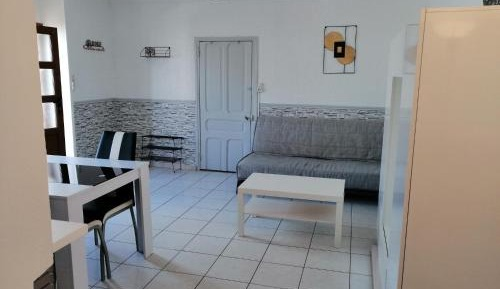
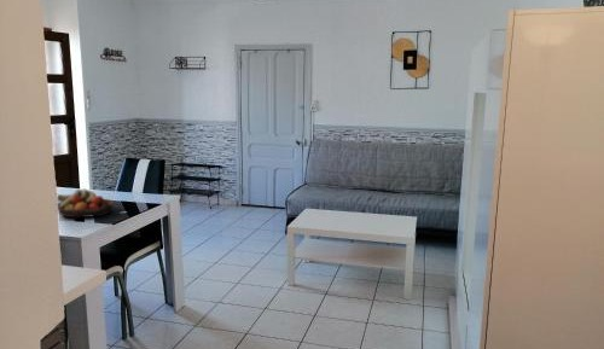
+ fruit bowl [57,188,115,219]
